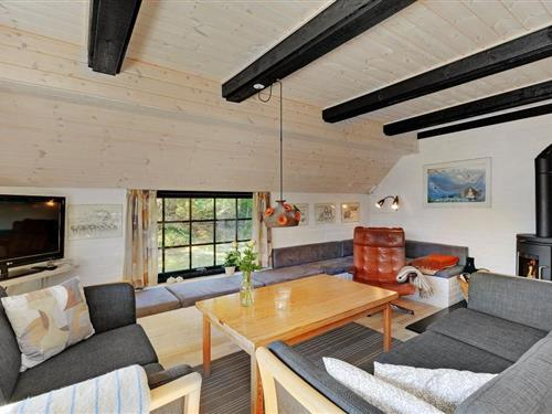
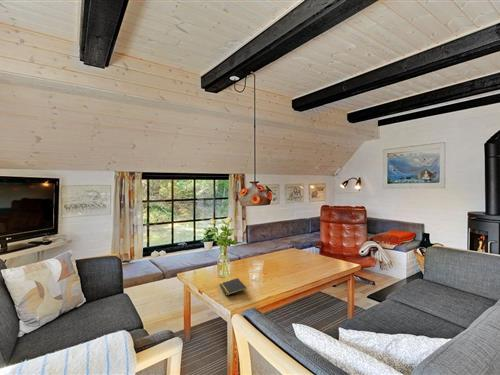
+ notepad [219,277,248,297]
